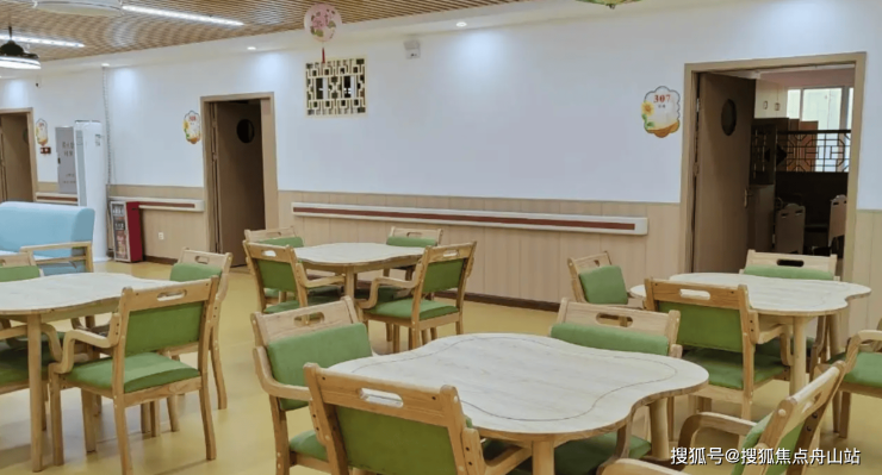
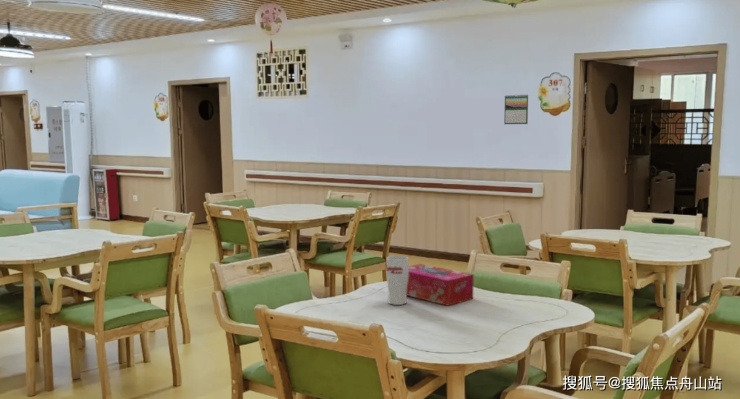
+ cup [386,255,409,306]
+ tissue box [406,263,475,307]
+ calendar [503,93,529,125]
